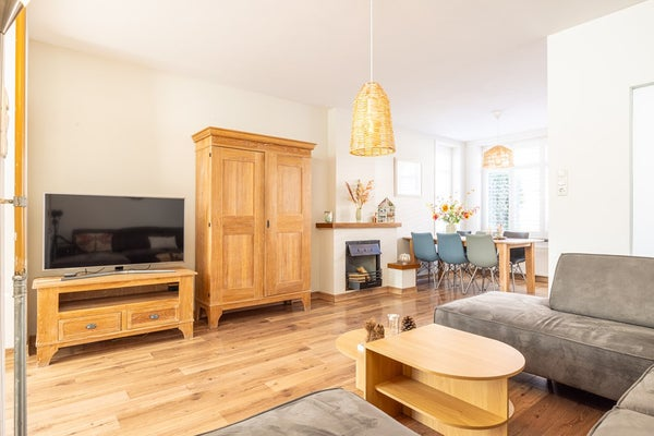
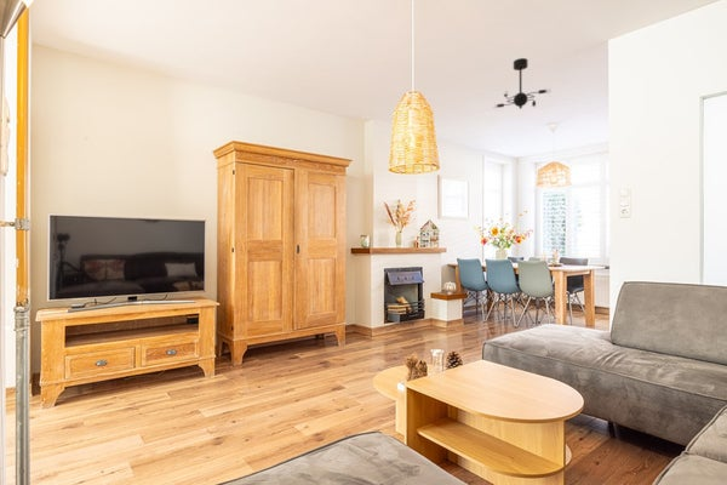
+ ceiling light fixture [492,57,553,110]
